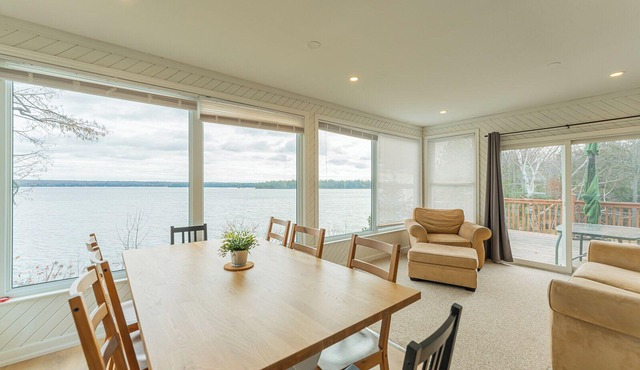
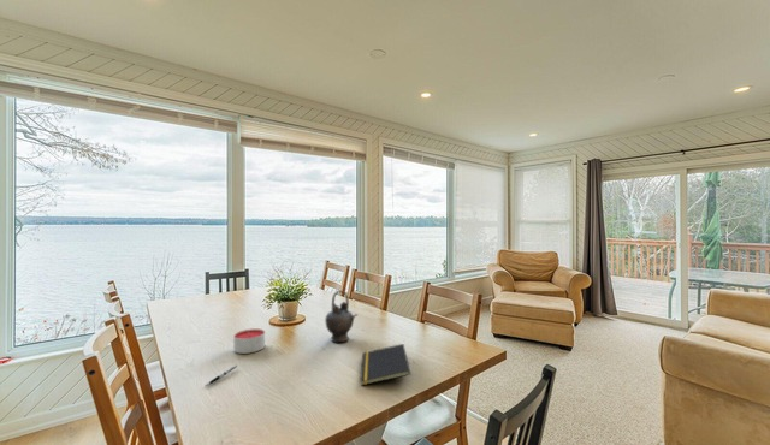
+ pen [205,363,238,387]
+ candle [232,327,266,355]
+ teapot [324,290,359,343]
+ notepad [359,343,411,386]
